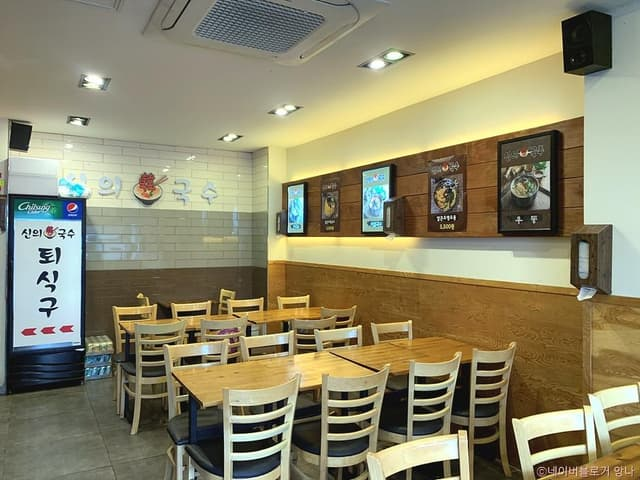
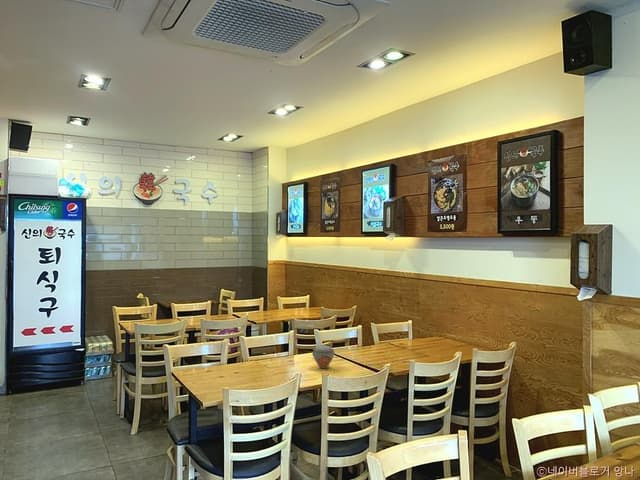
+ jar [311,344,336,370]
